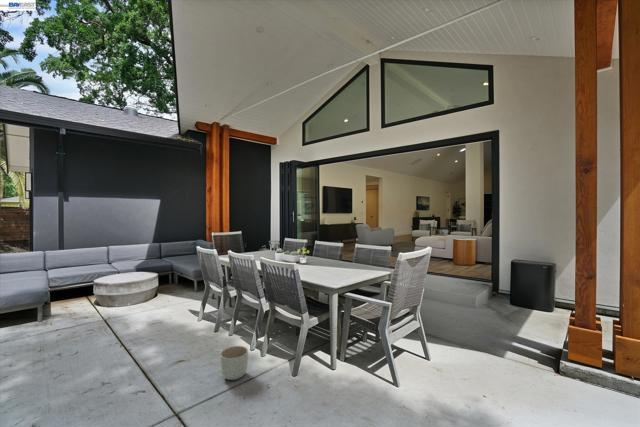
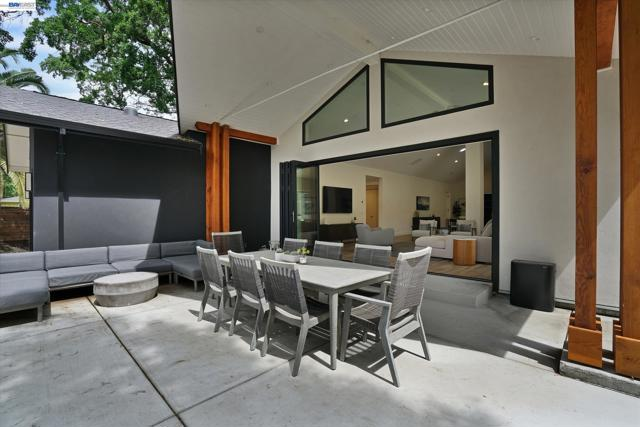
- planter [219,345,249,381]
